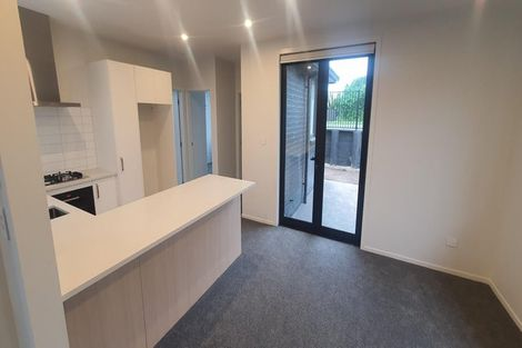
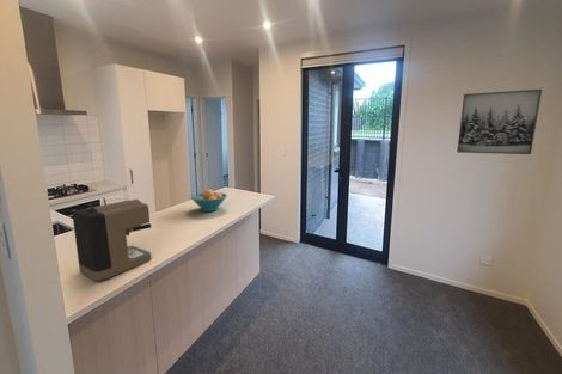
+ wall art [456,88,543,155]
+ coffee maker [72,197,152,282]
+ fruit bowl [190,189,228,213]
